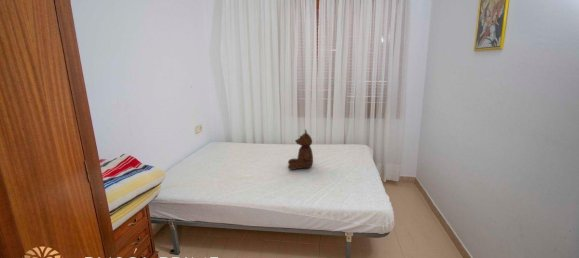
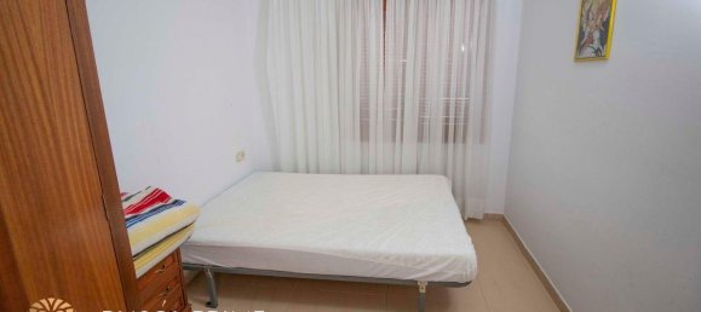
- teddy bear [287,128,314,171]
